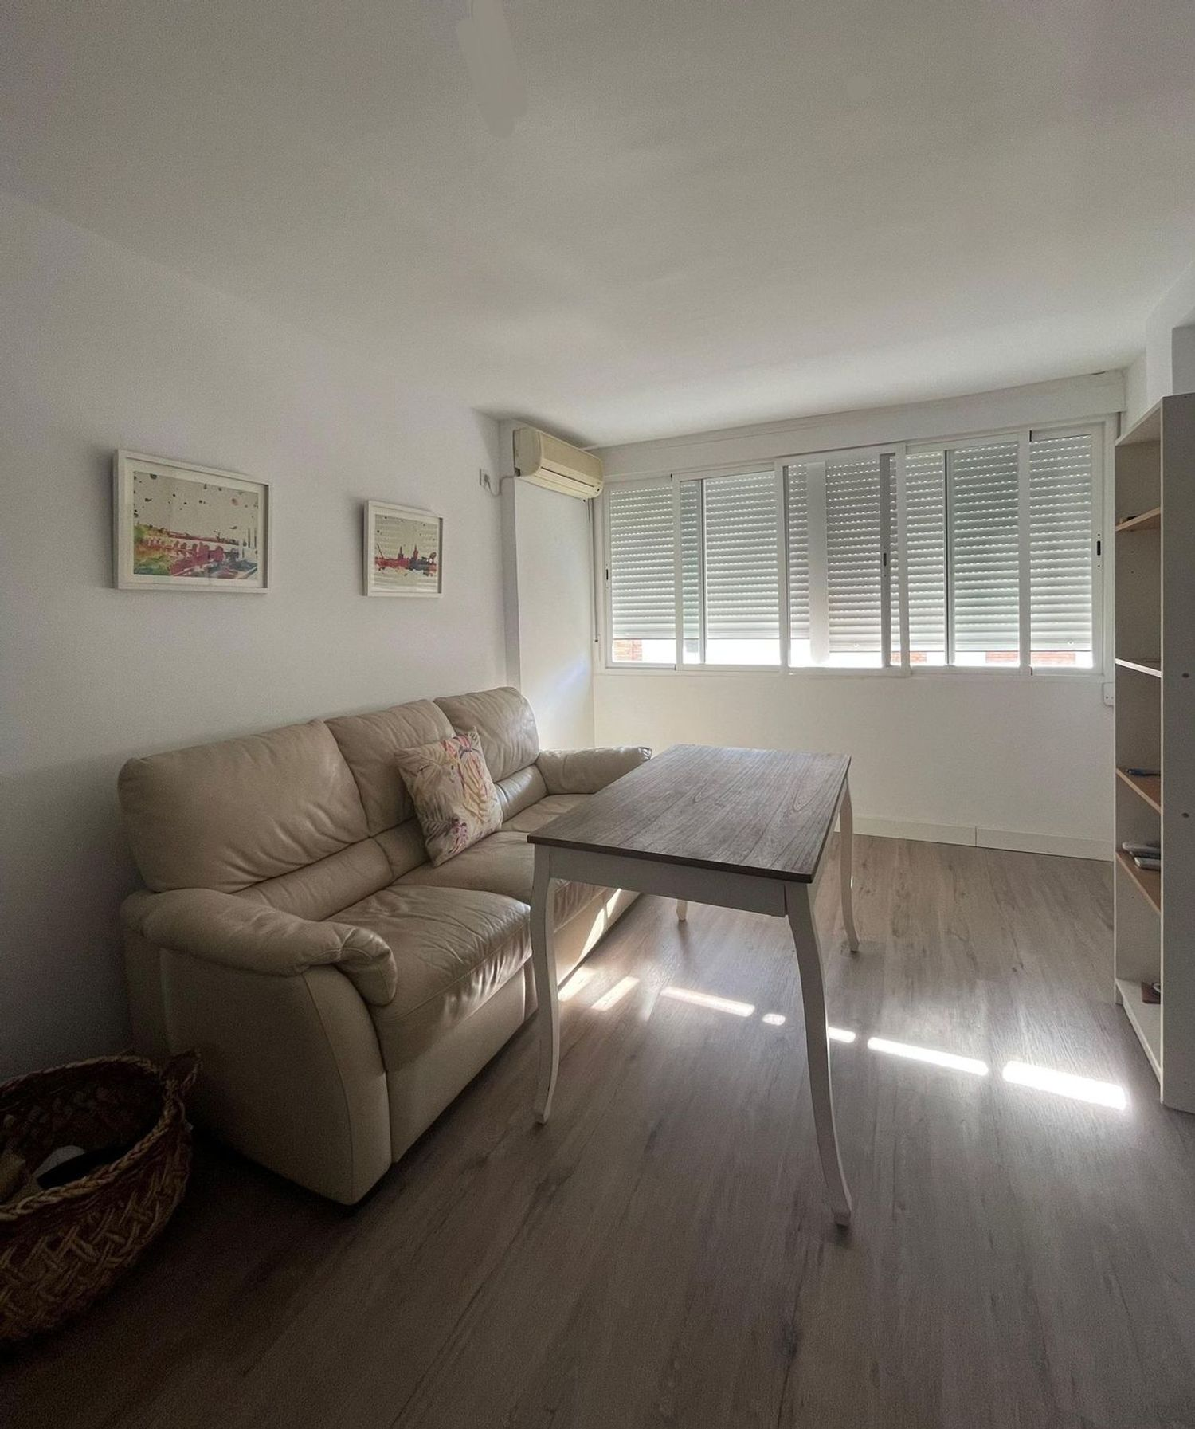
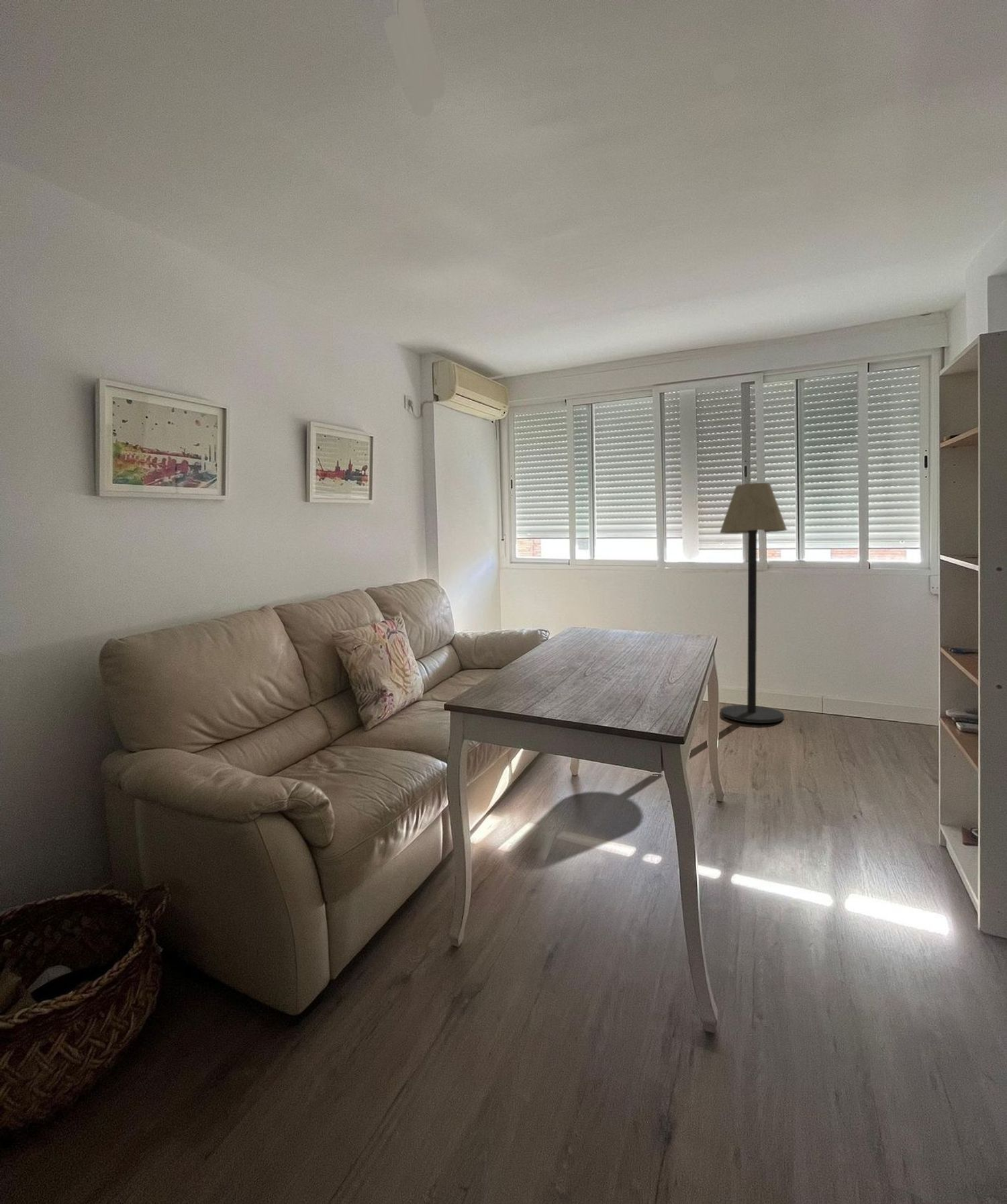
+ floor lamp [719,482,787,724]
